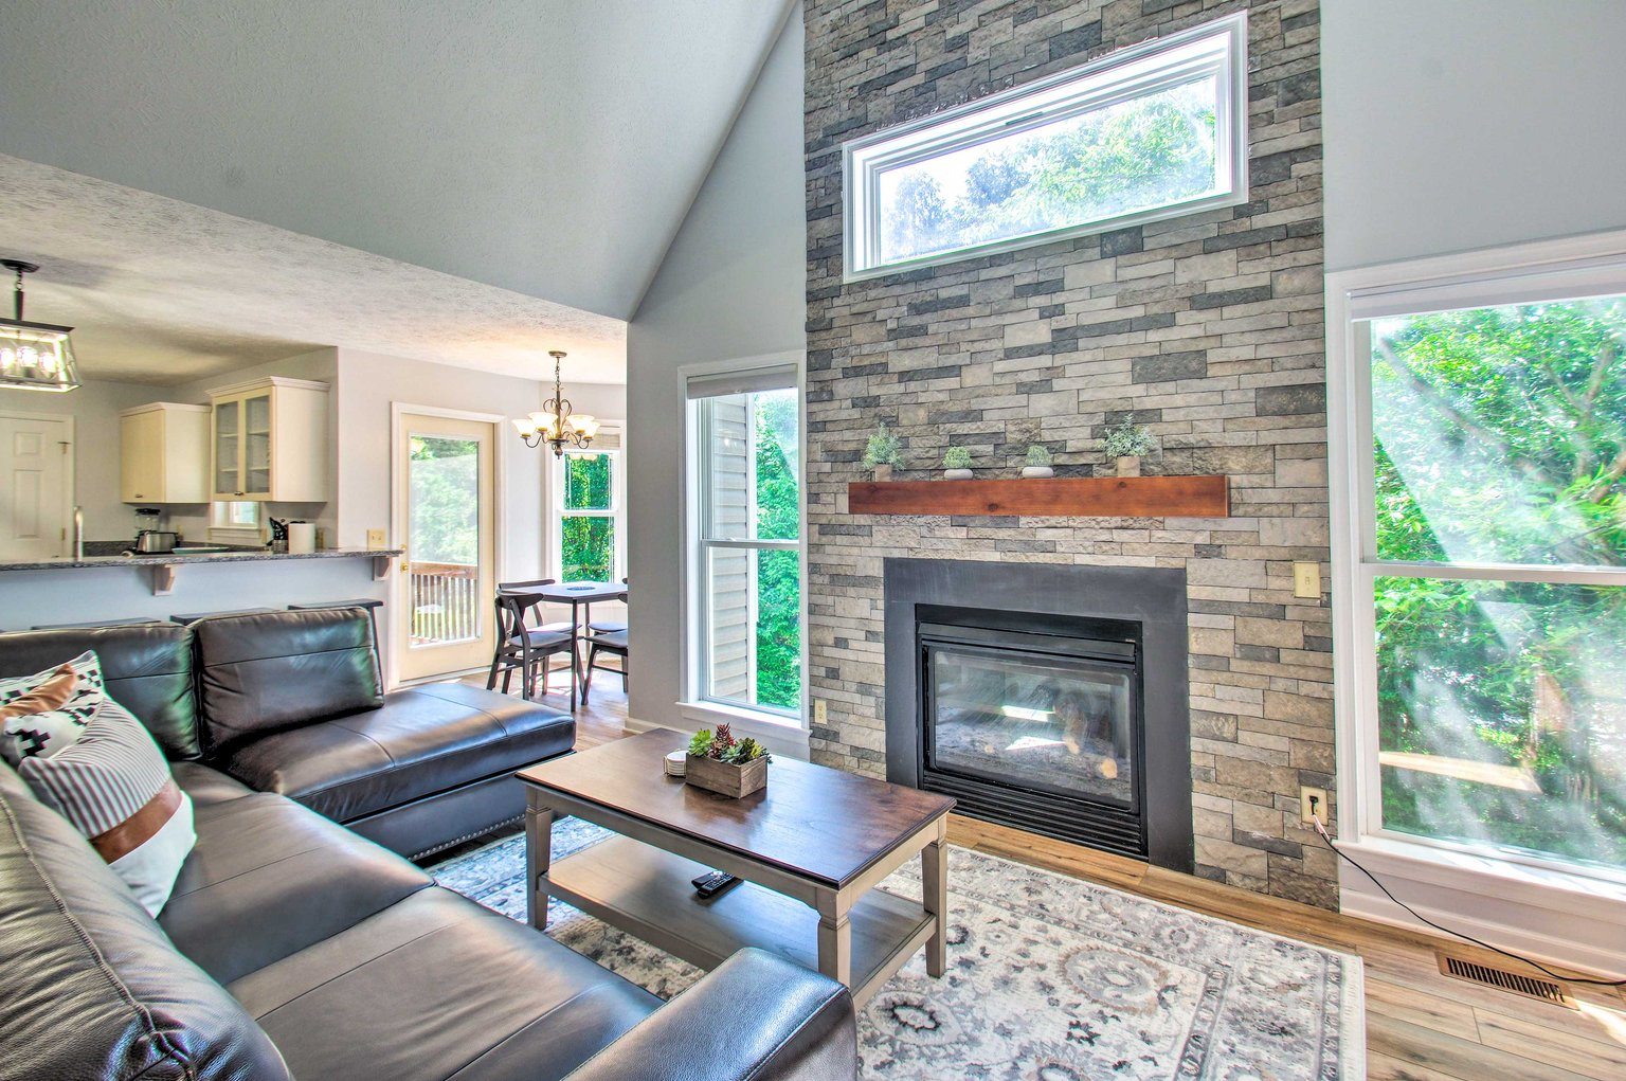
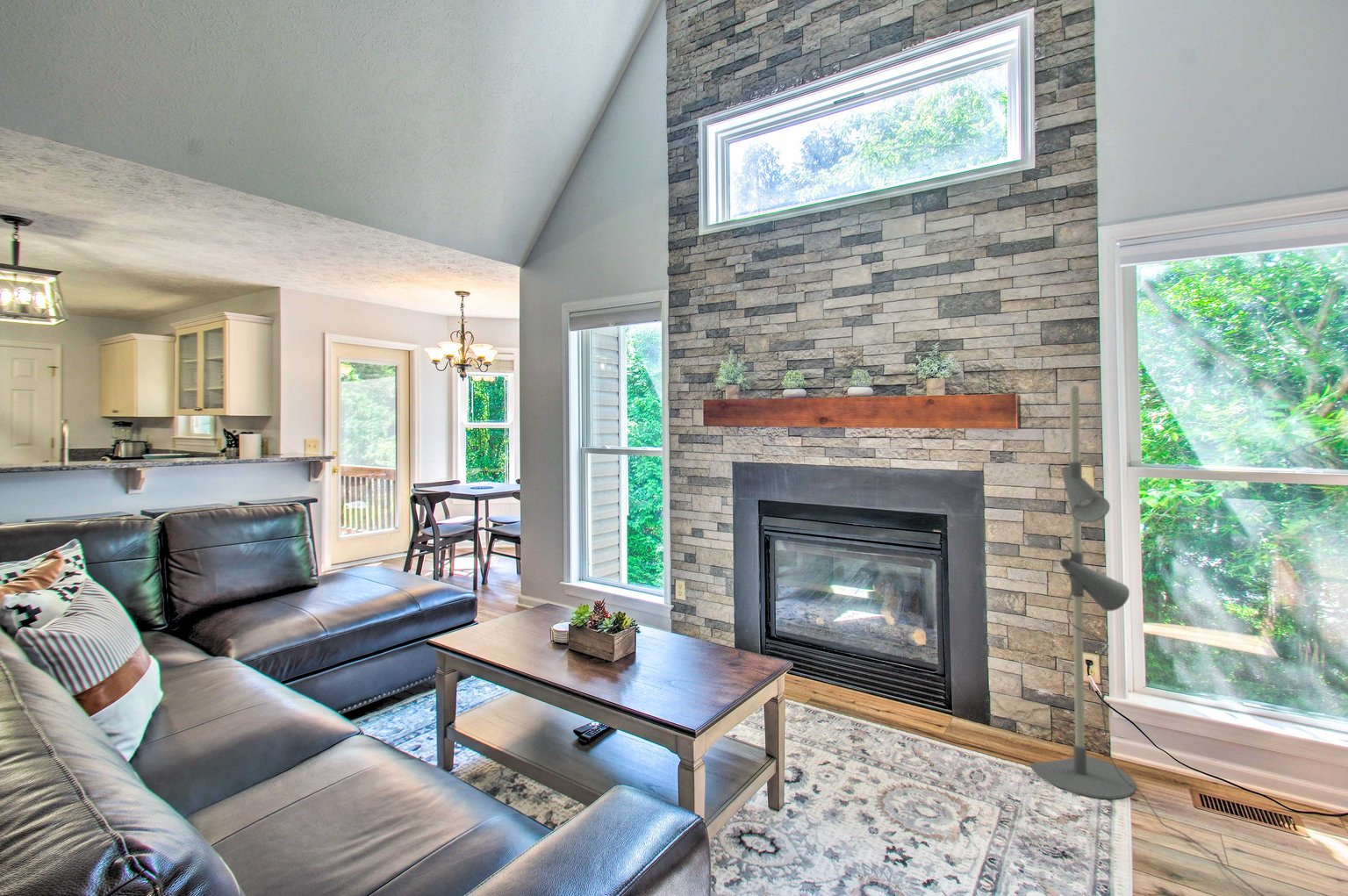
+ floor lamp [1029,384,1265,896]
